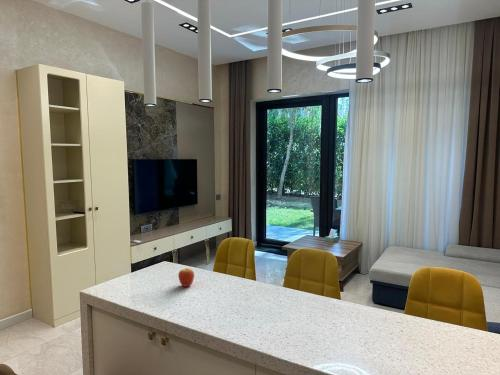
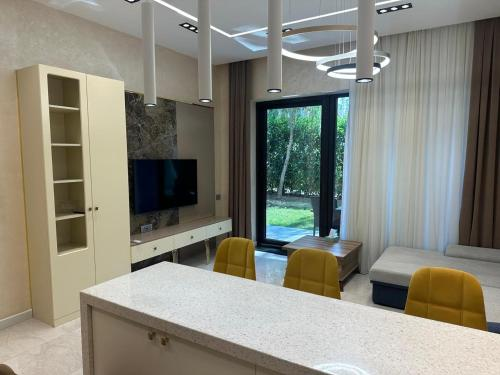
- fruit [177,267,195,288]
